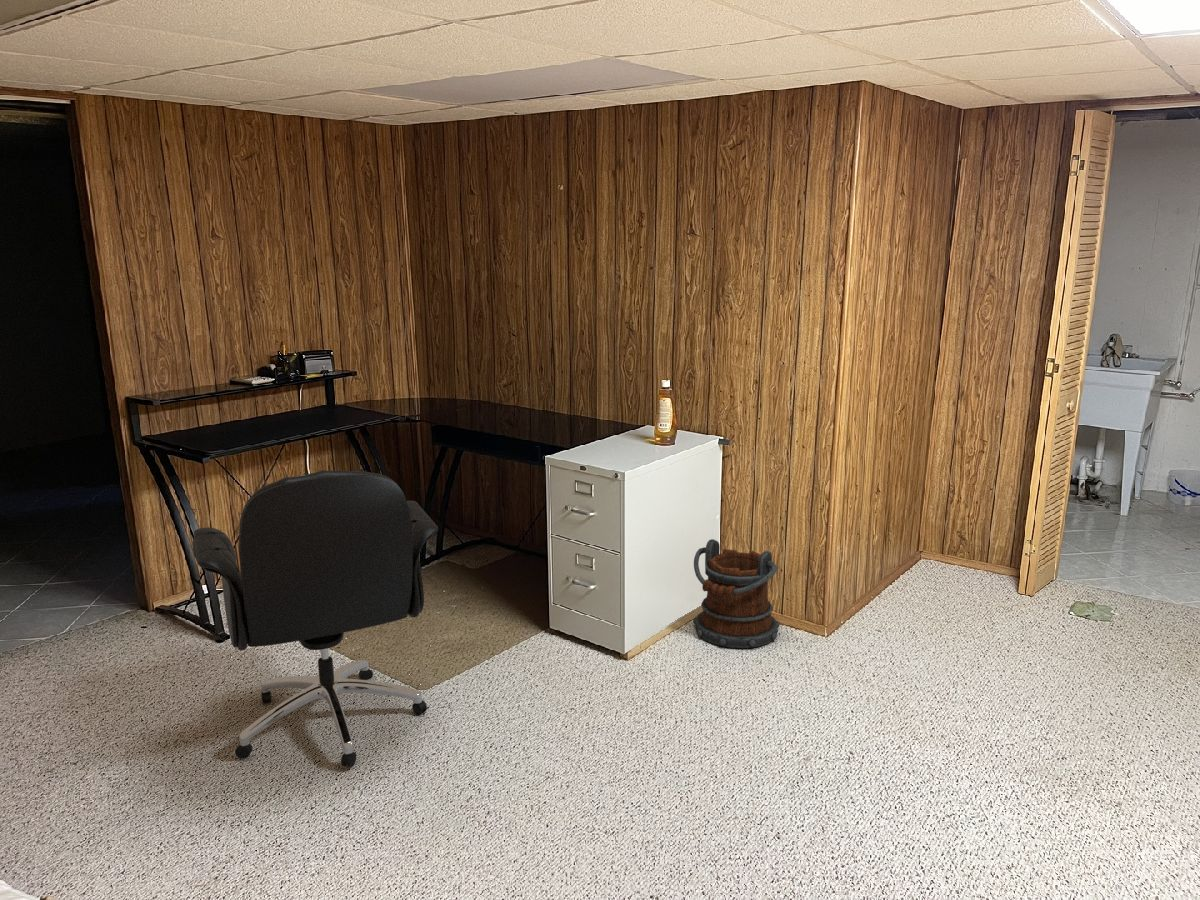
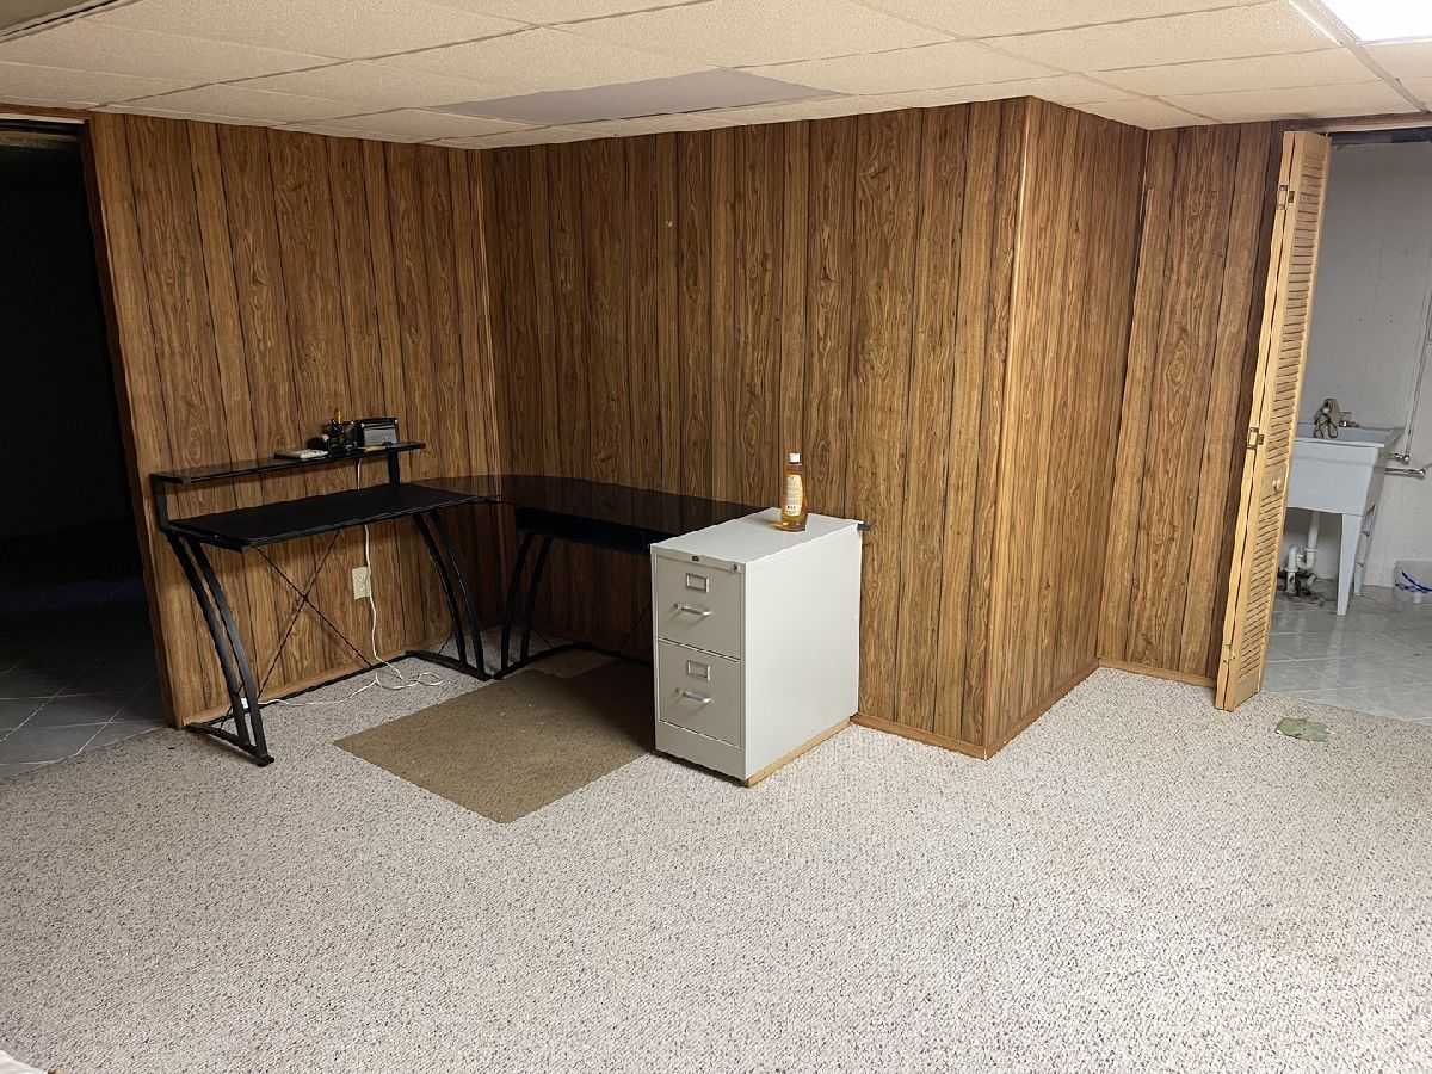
- office chair [192,469,439,768]
- bucket [692,538,780,649]
